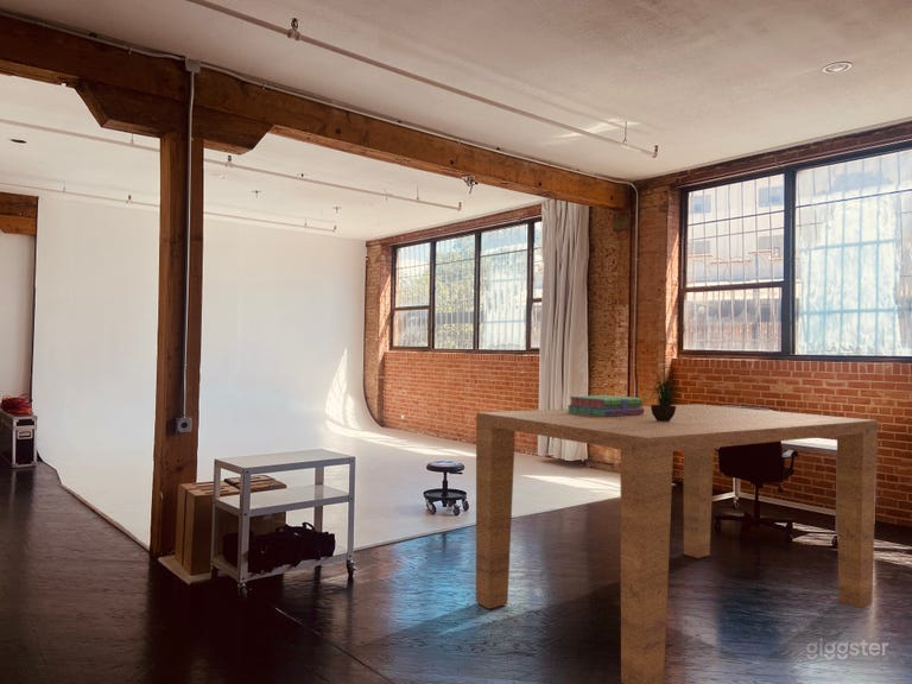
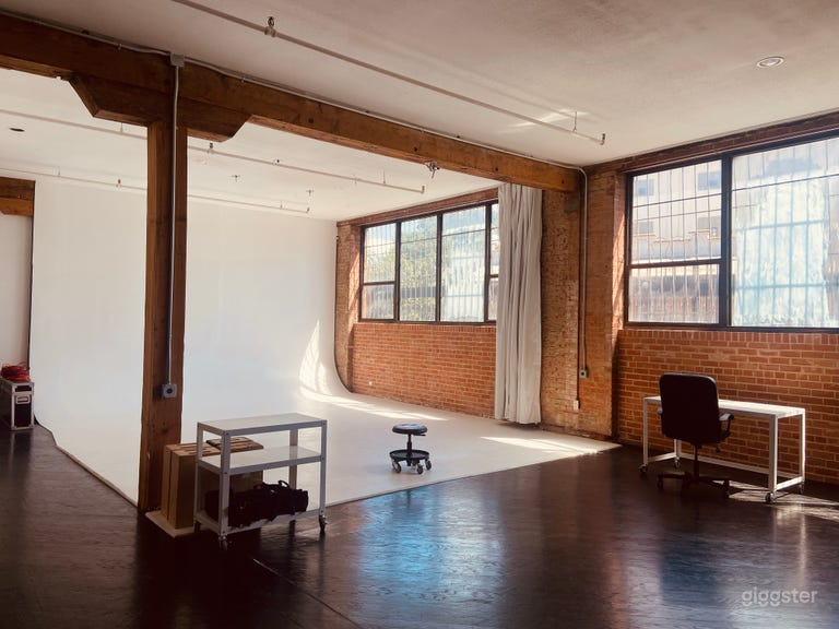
- table [475,403,879,684]
- stack of books [566,394,644,417]
- potted plant [645,359,684,422]
